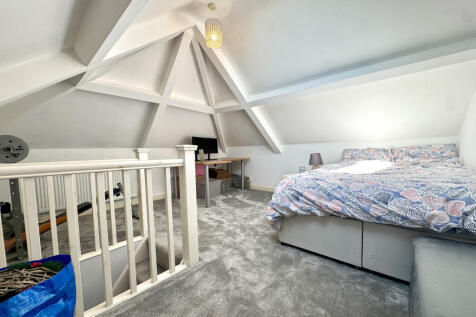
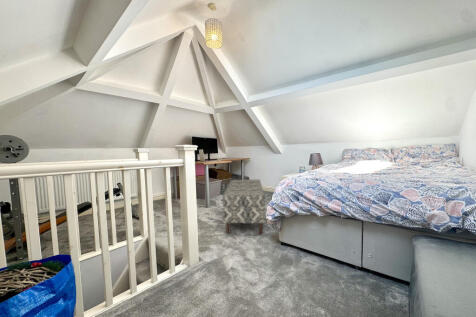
+ bench [222,178,266,236]
